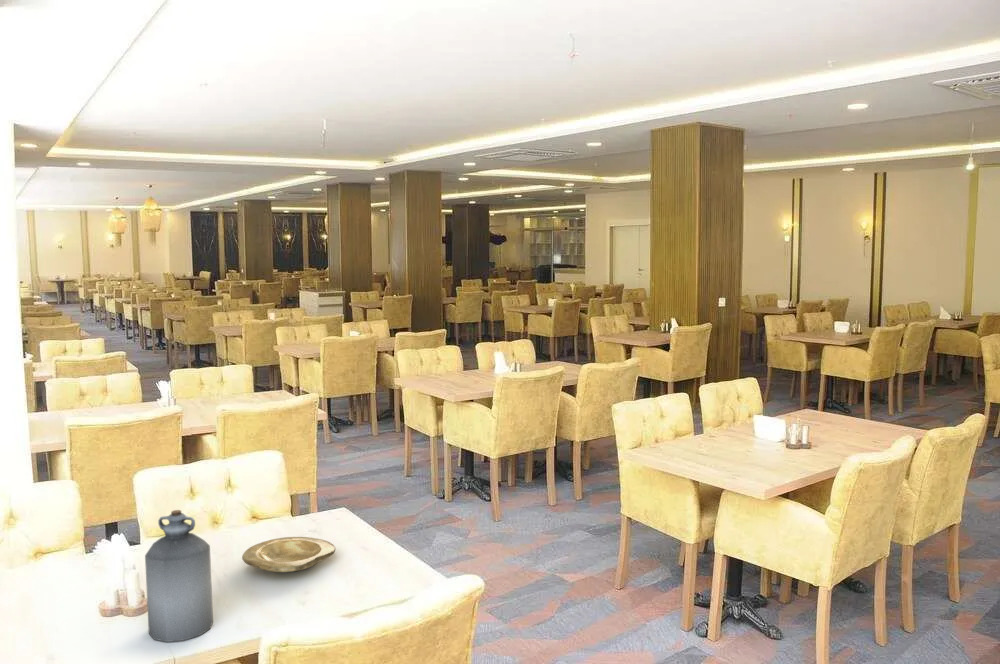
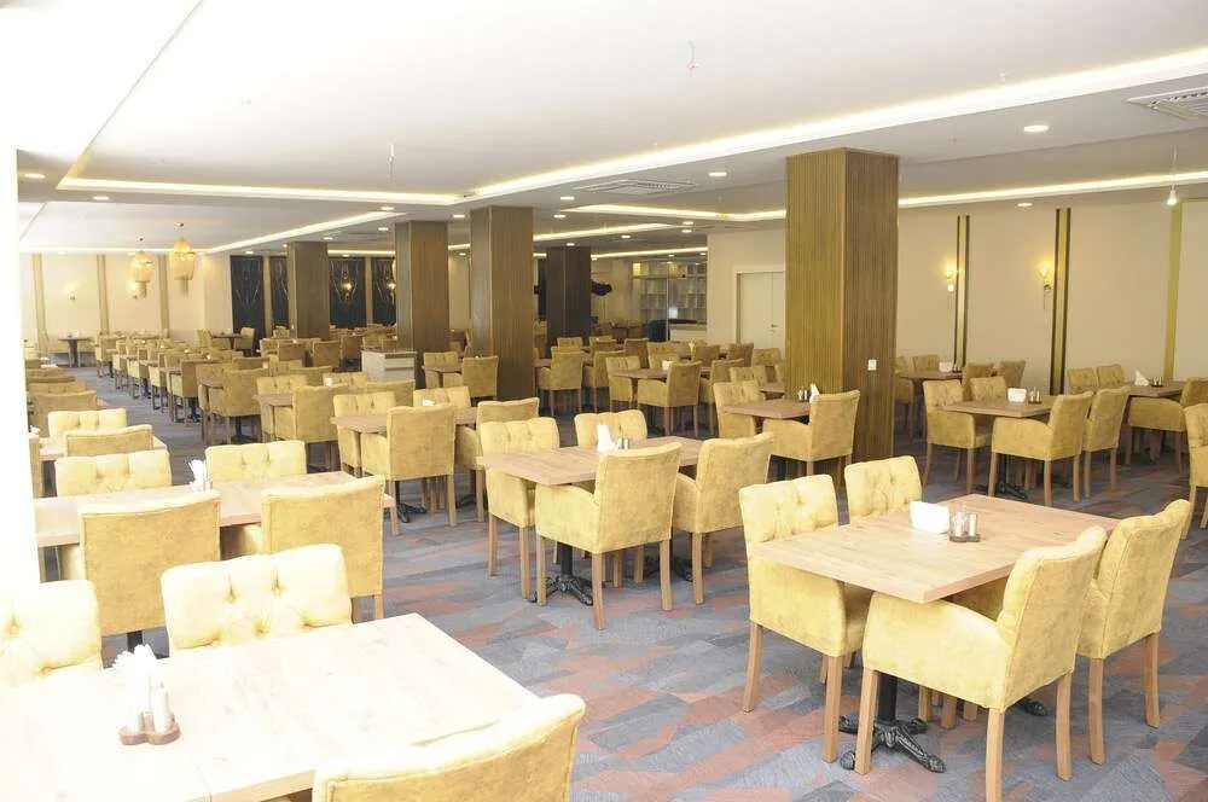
- plate [241,536,337,573]
- bottle [144,509,214,643]
